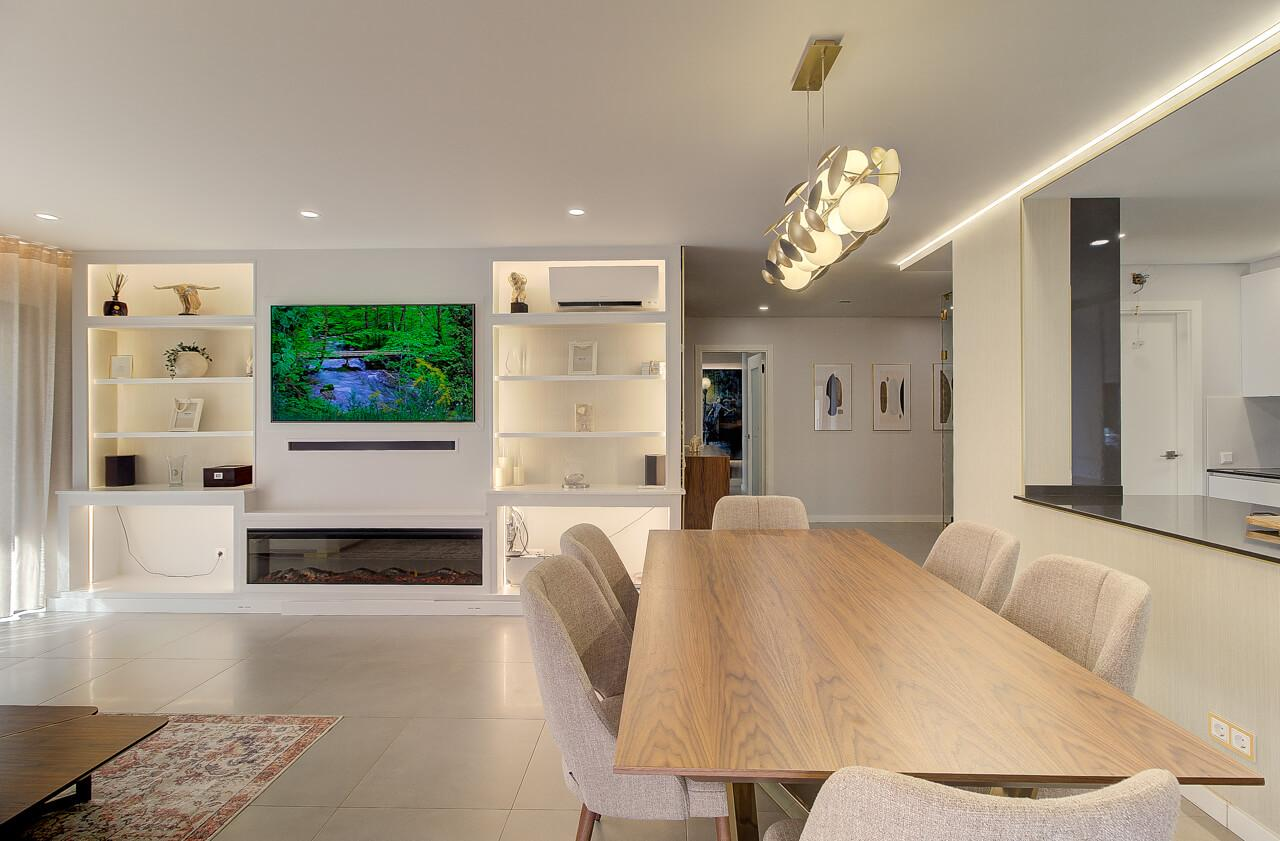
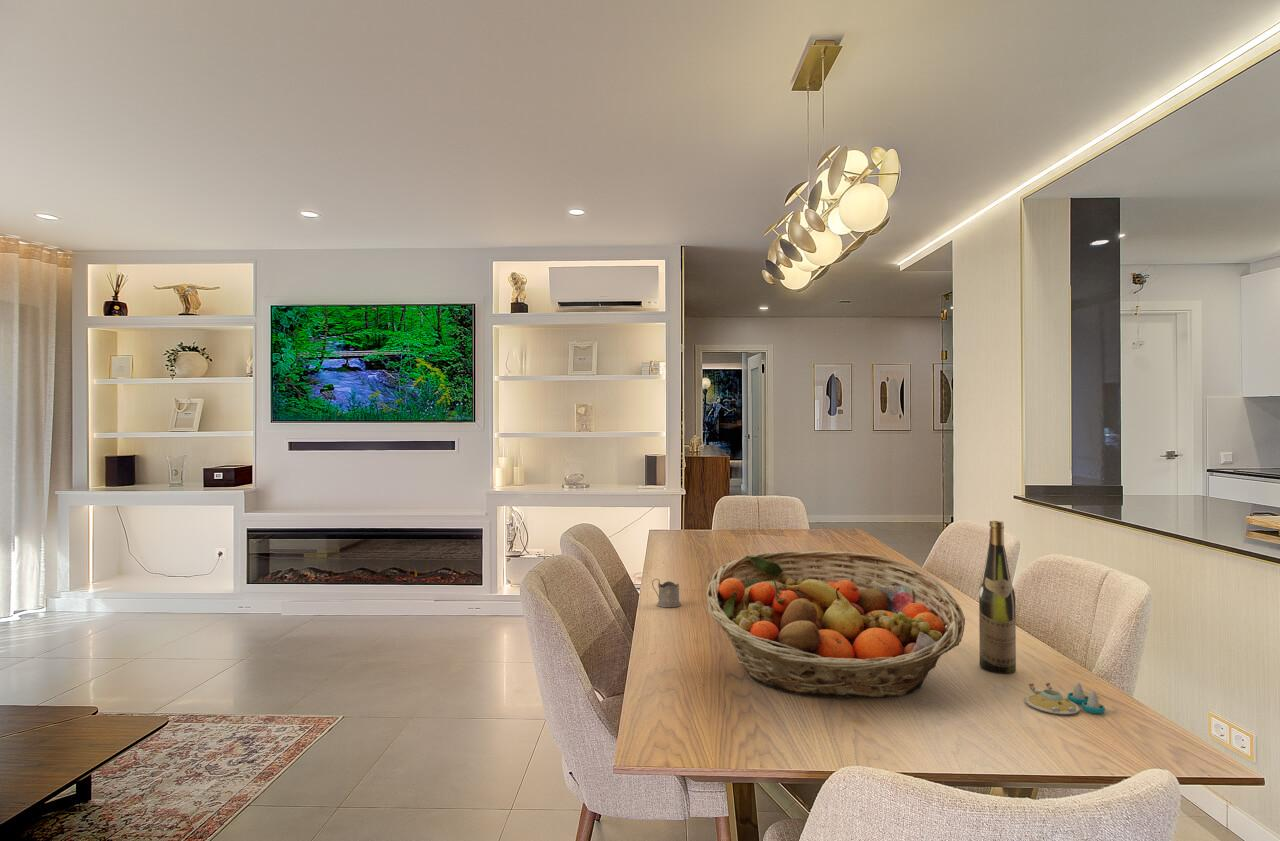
+ wine bottle [978,520,1017,674]
+ tea glass holder [651,578,682,608]
+ salt and pepper shaker set [1024,682,1106,716]
+ fruit basket [705,550,966,699]
